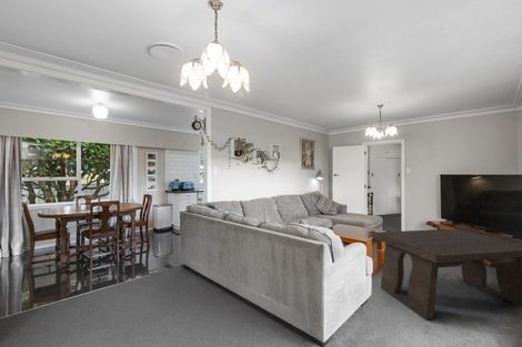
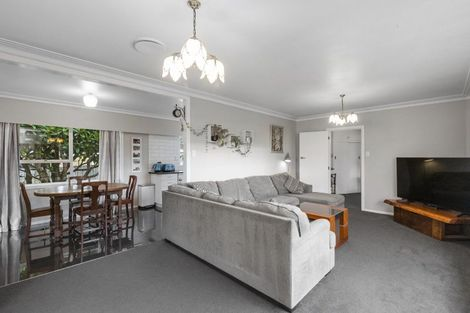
- coffee table [370,226,522,320]
